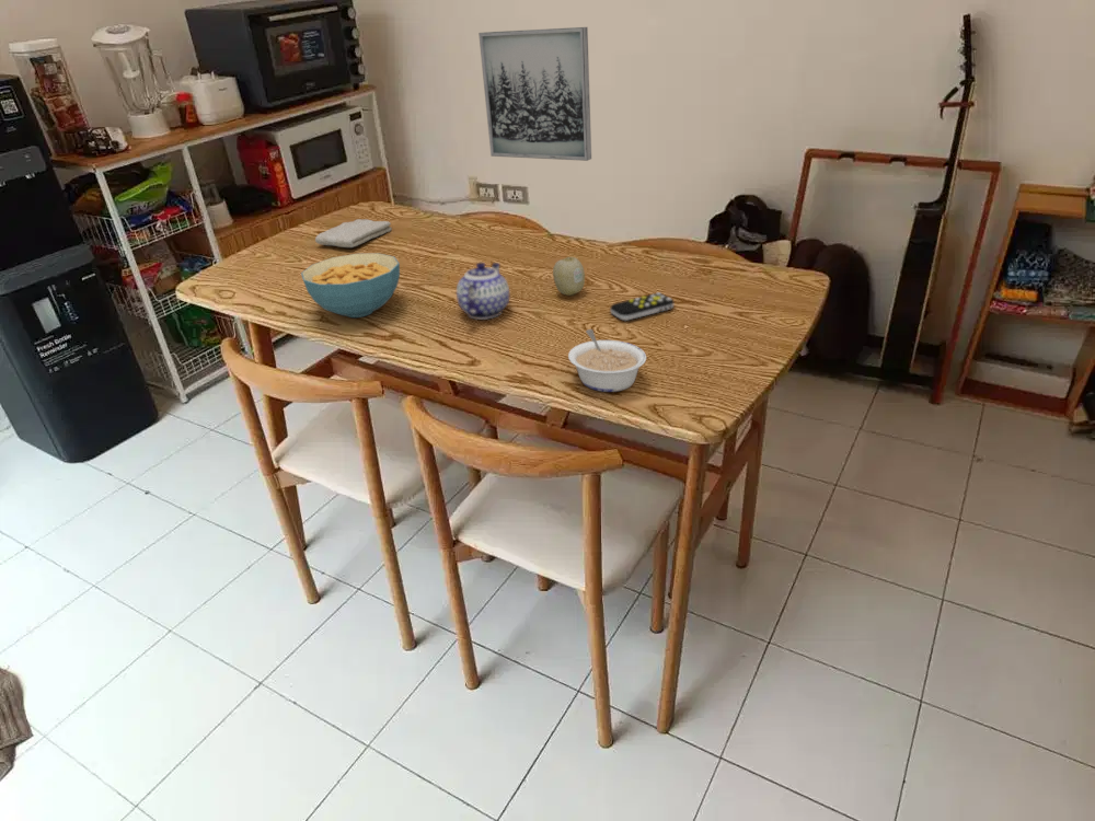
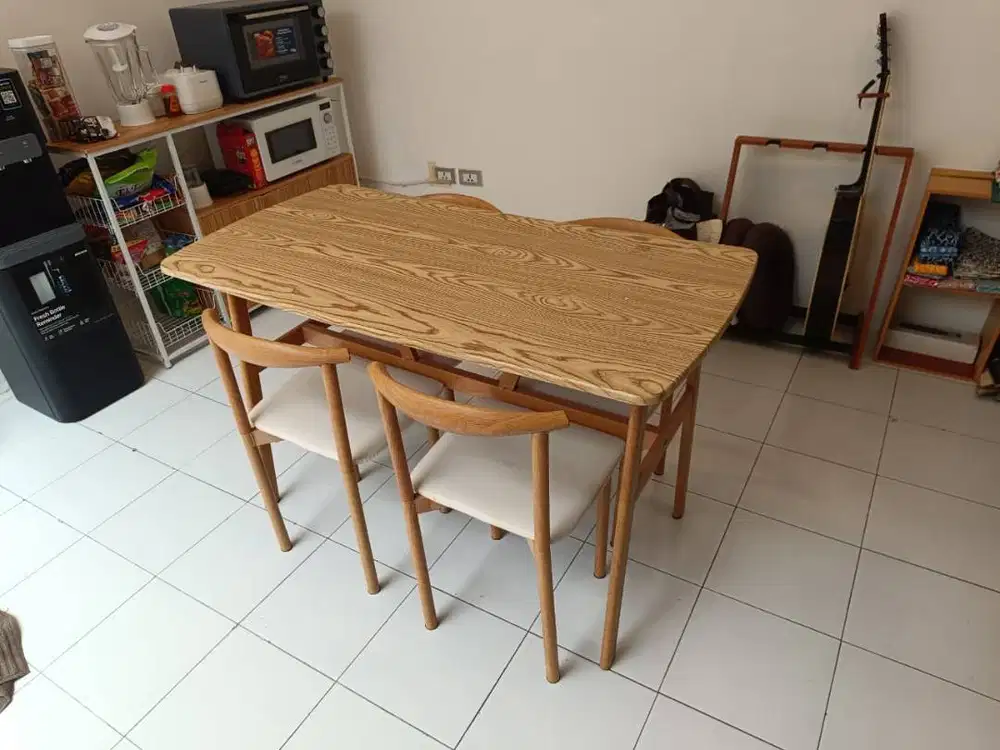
- fruit [552,256,586,297]
- legume [567,328,647,393]
- washcloth [314,218,393,248]
- teapot [456,262,510,321]
- remote control [609,291,675,322]
- wall art [477,26,592,162]
- cereal bowl [300,252,401,319]
